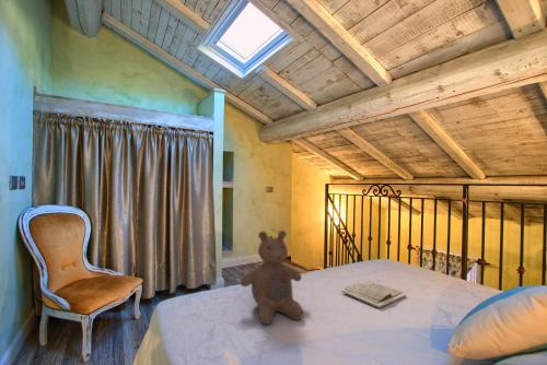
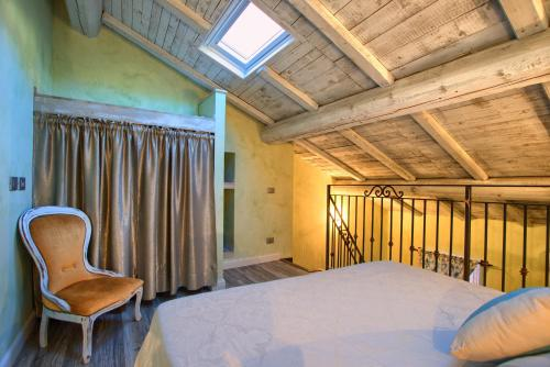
- book [340,280,407,309]
- bear [240,229,304,326]
